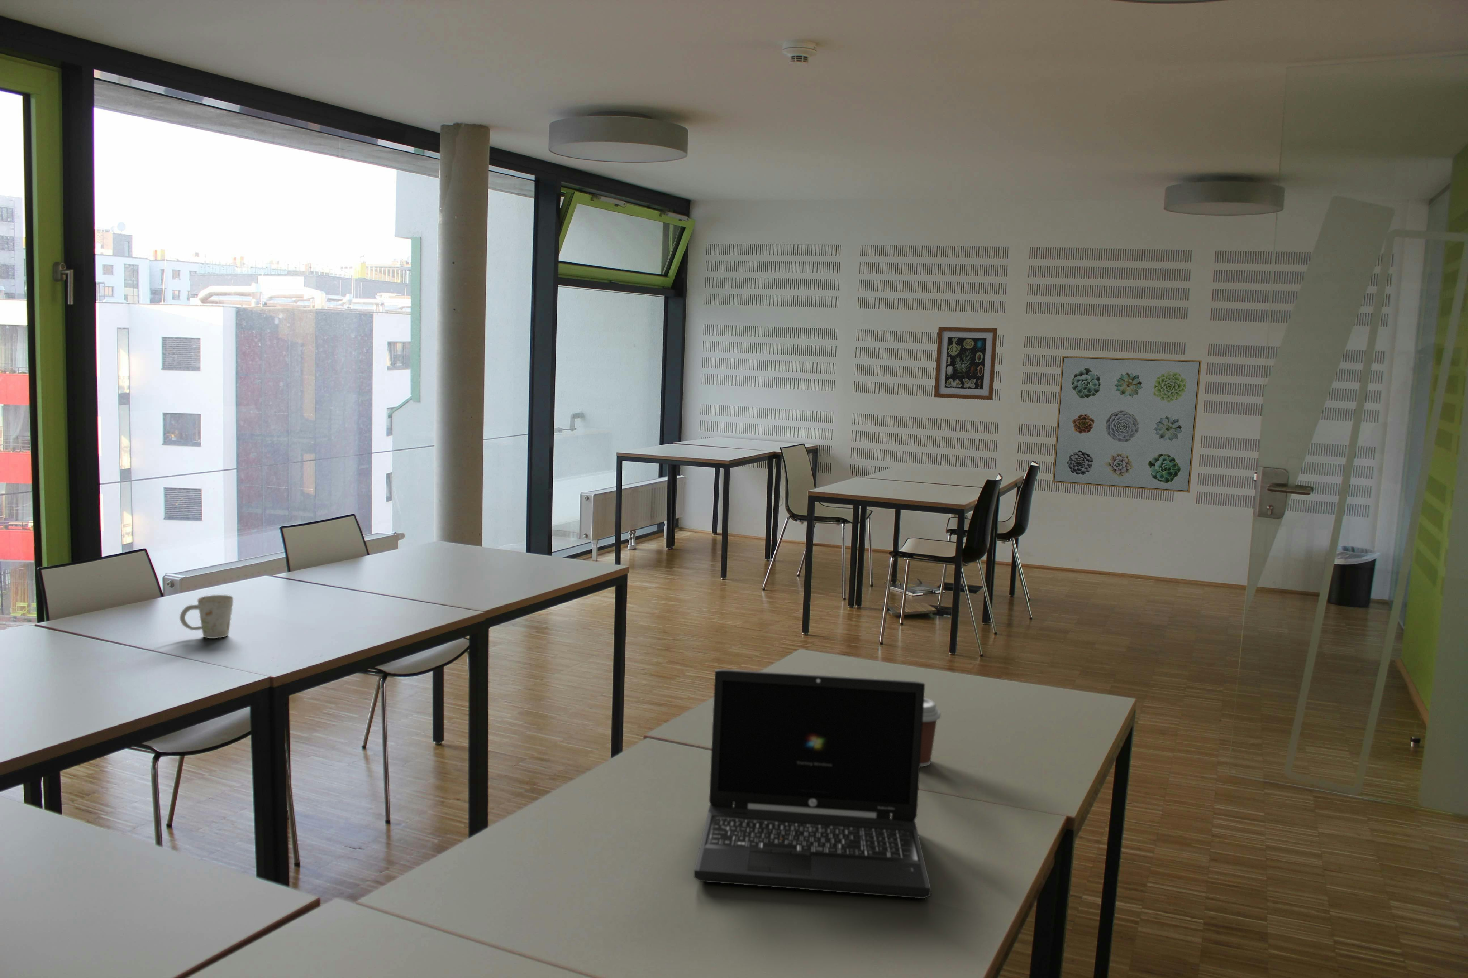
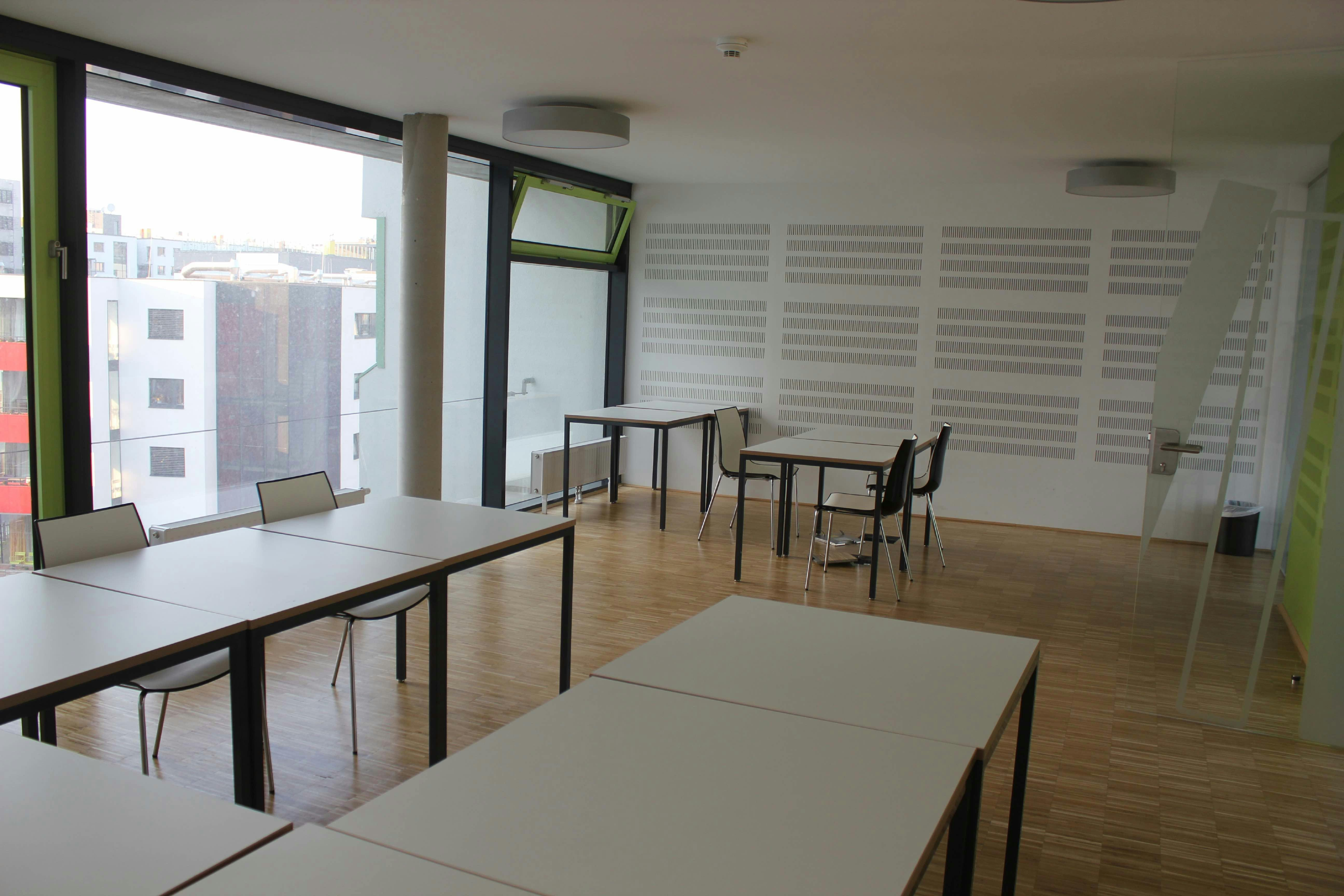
- wall art [934,326,997,401]
- laptop [694,669,931,898]
- wall art [1052,356,1203,493]
- coffee cup [920,697,942,767]
- mug [179,595,234,639]
